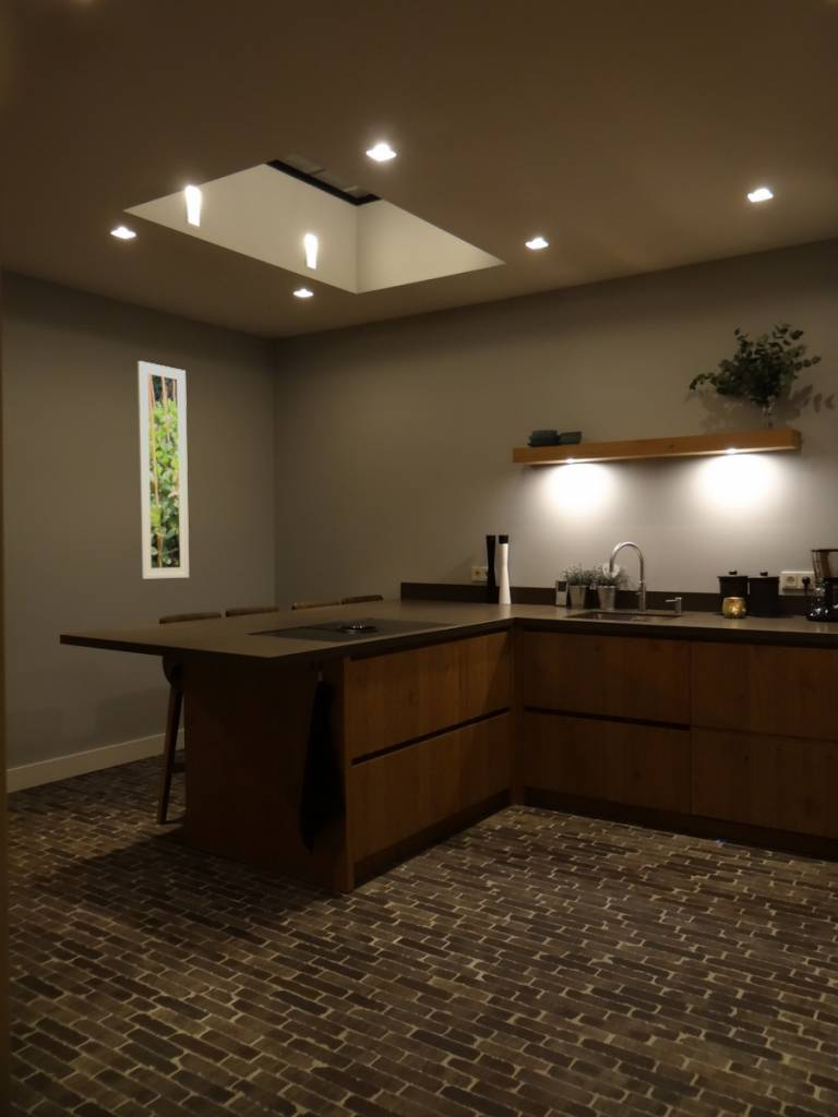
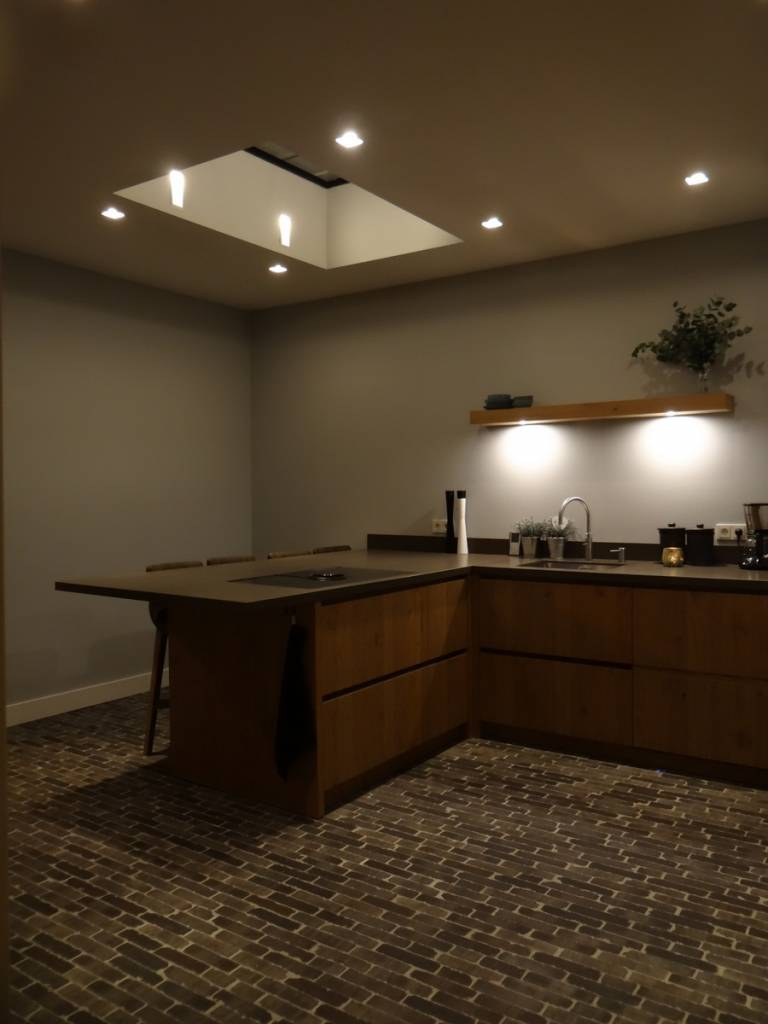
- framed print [136,360,190,580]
